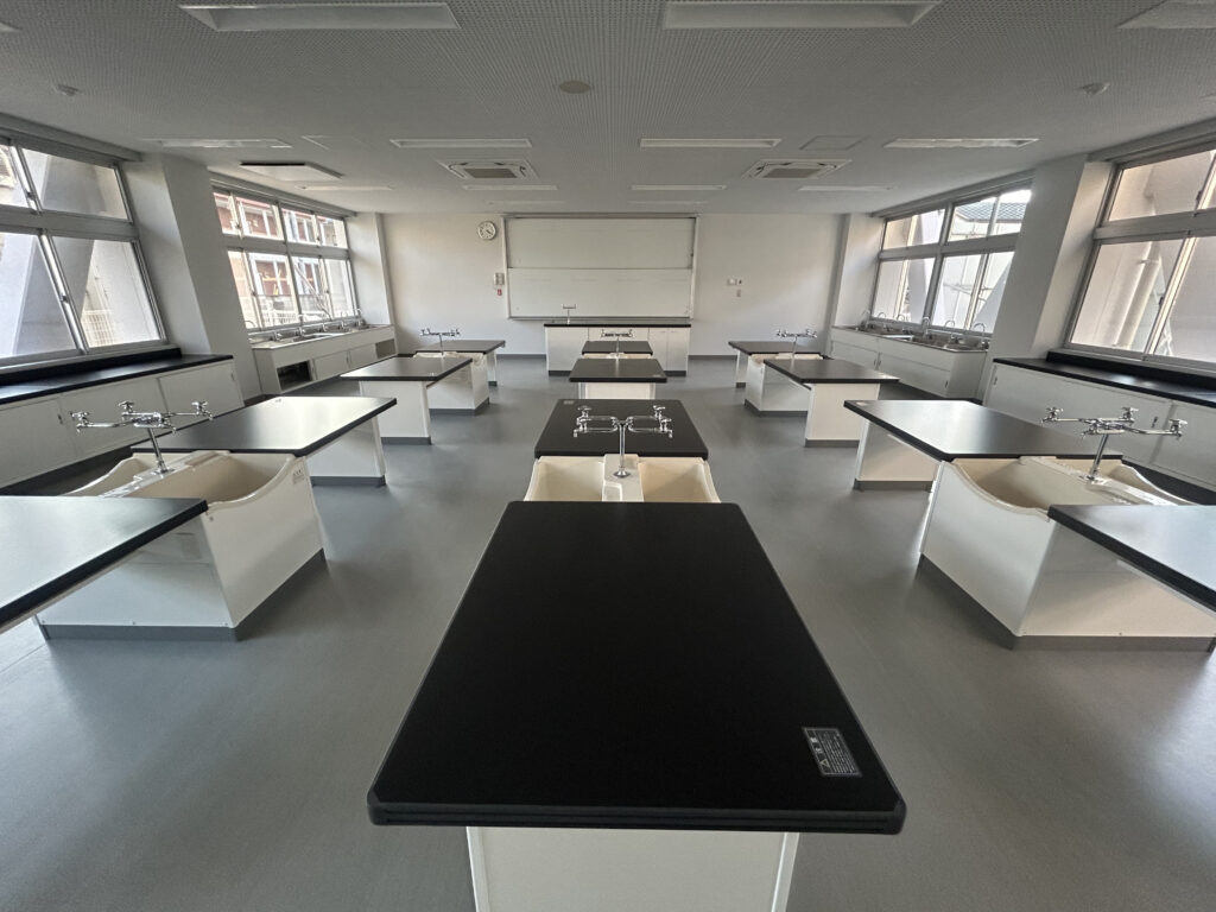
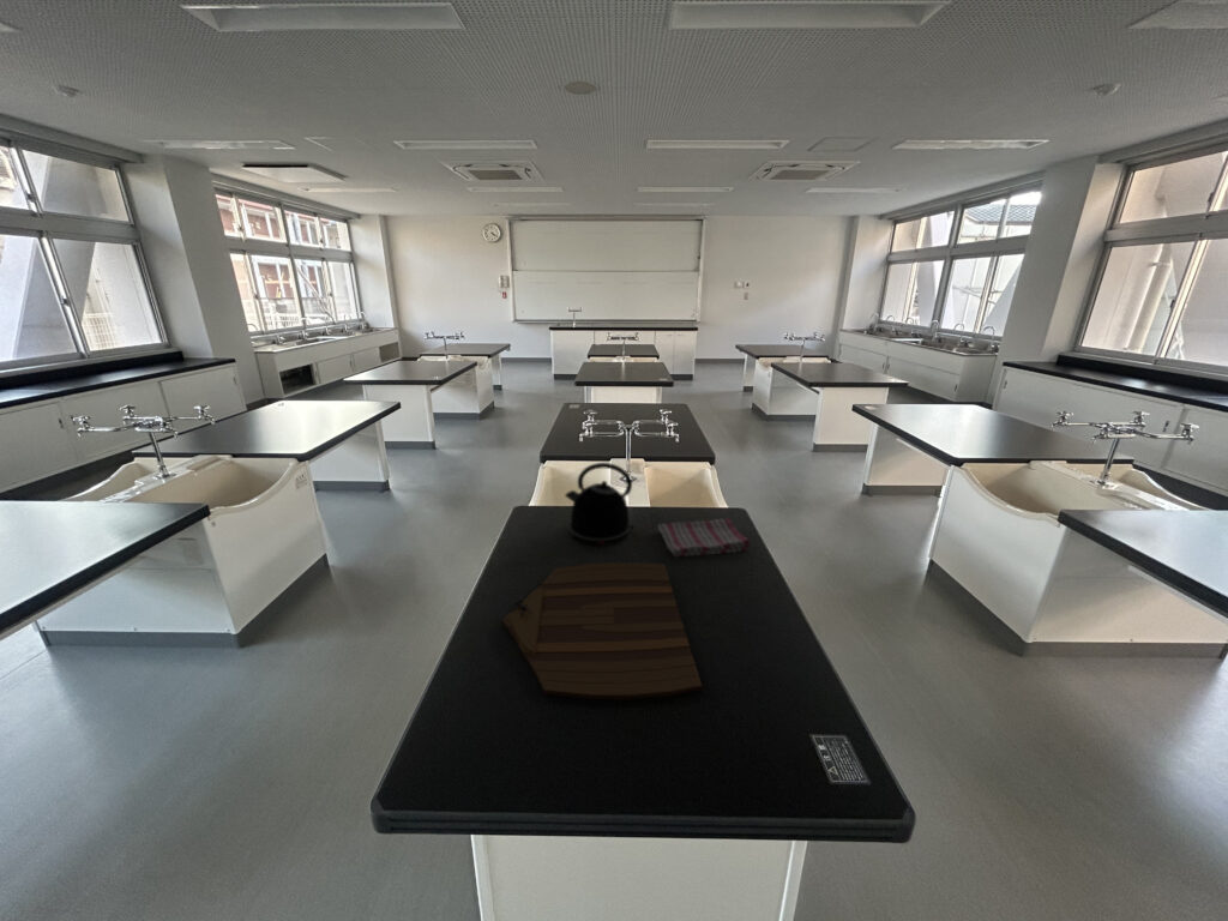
+ kettle [564,462,636,547]
+ dish towel [657,517,752,558]
+ cutting board [501,561,703,700]
